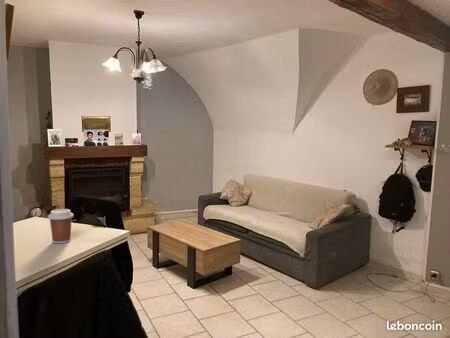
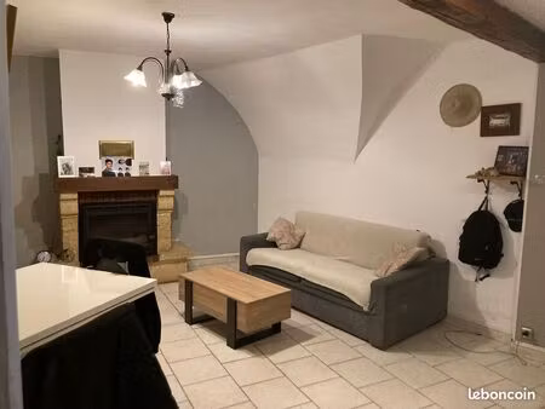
- coffee cup [47,208,75,244]
